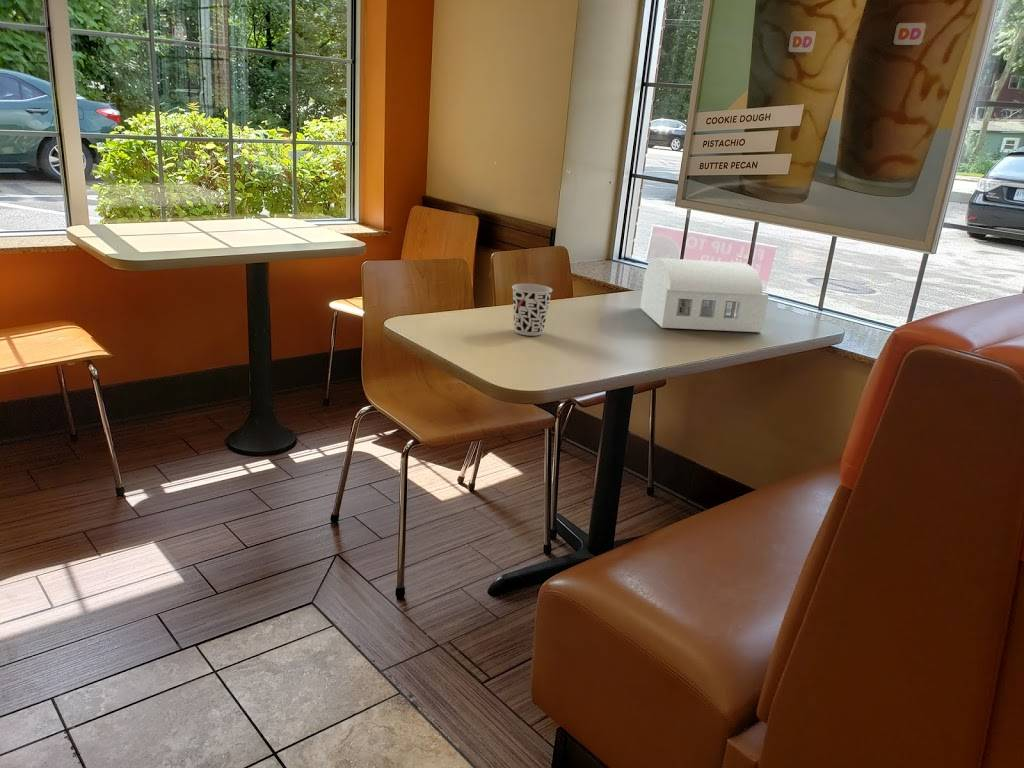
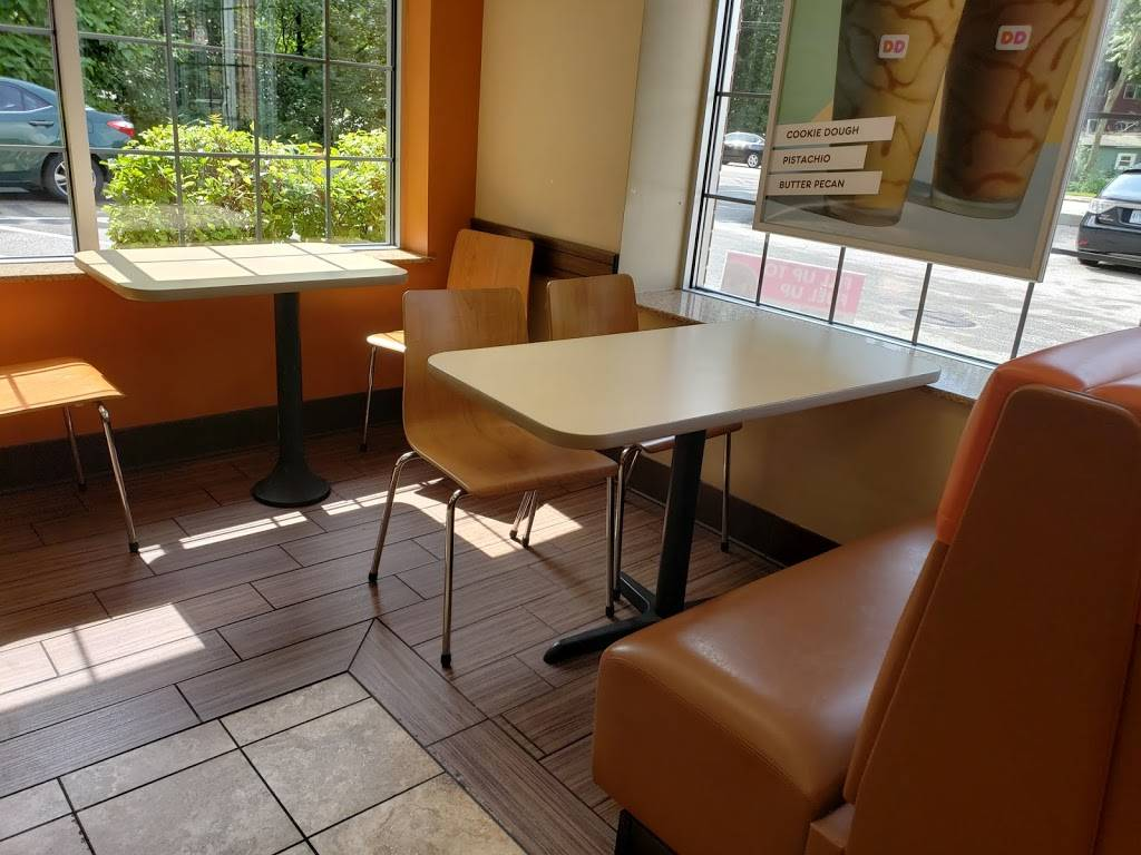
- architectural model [639,257,770,333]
- cup [511,283,553,337]
